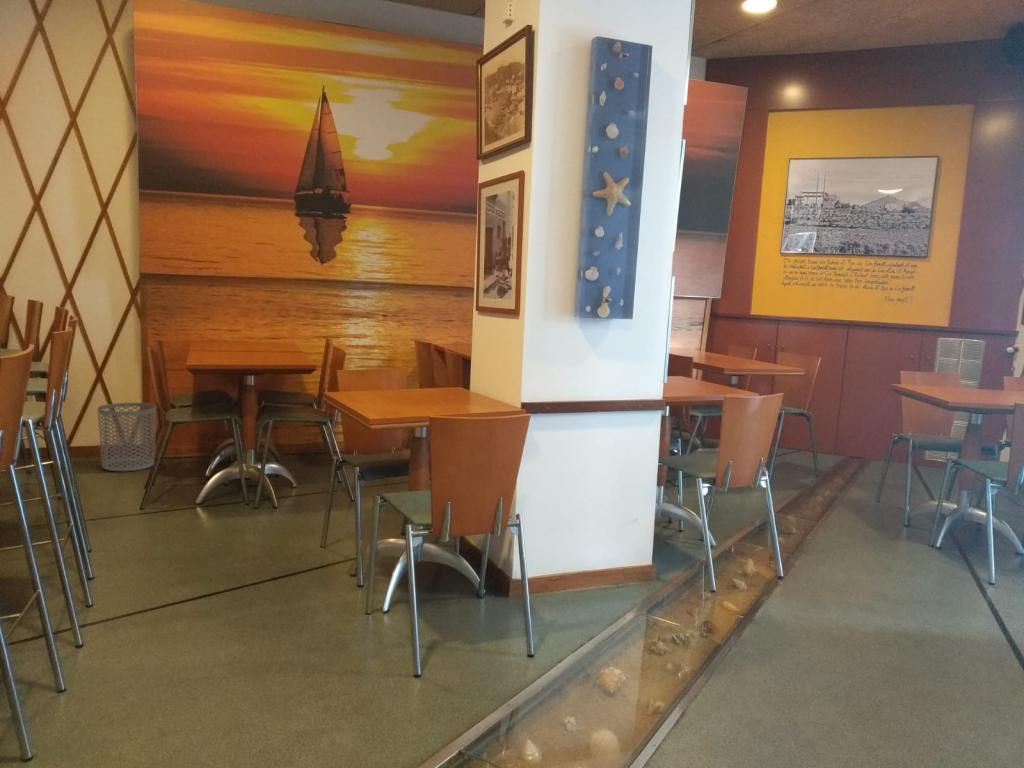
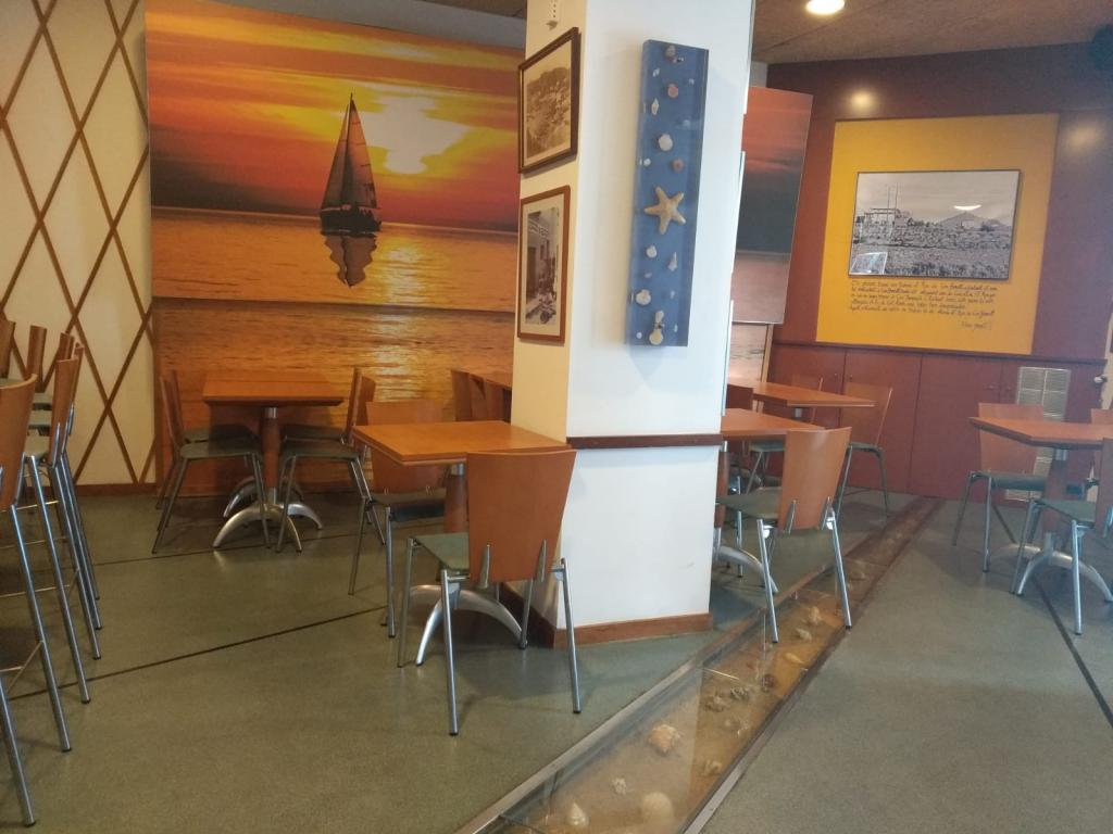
- waste bin [96,402,157,472]
